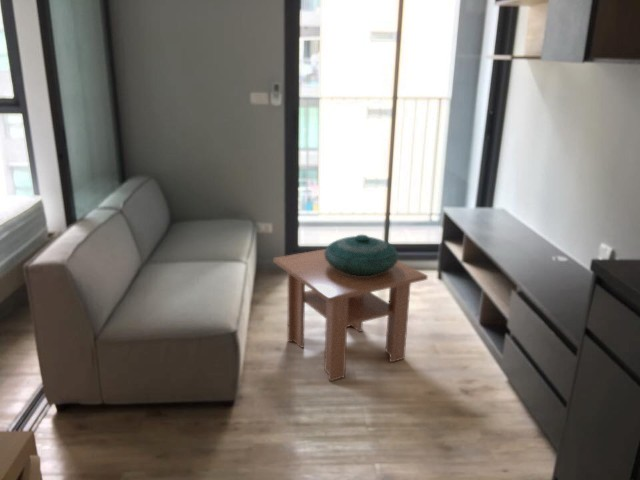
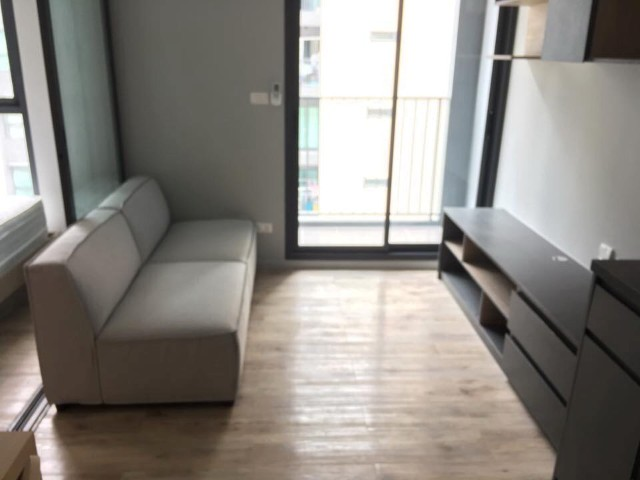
- coffee table [272,248,429,383]
- decorative bowl [325,234,400,276]
